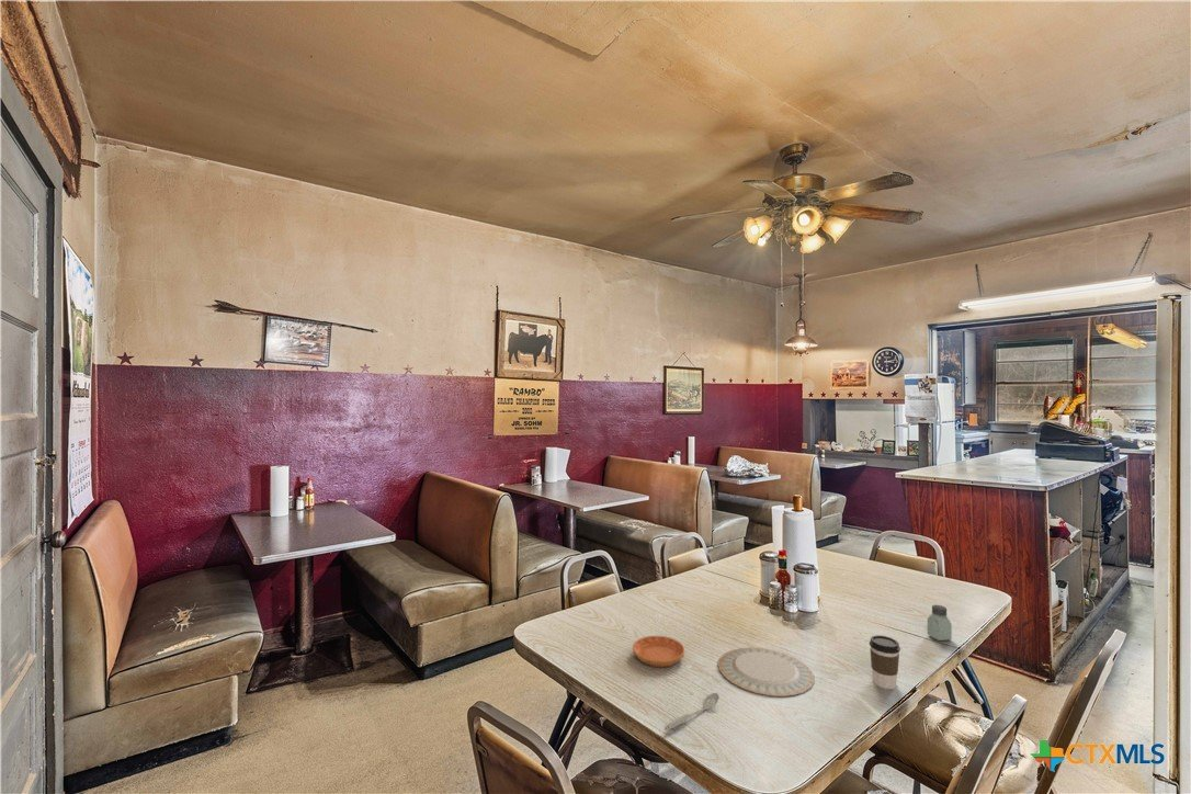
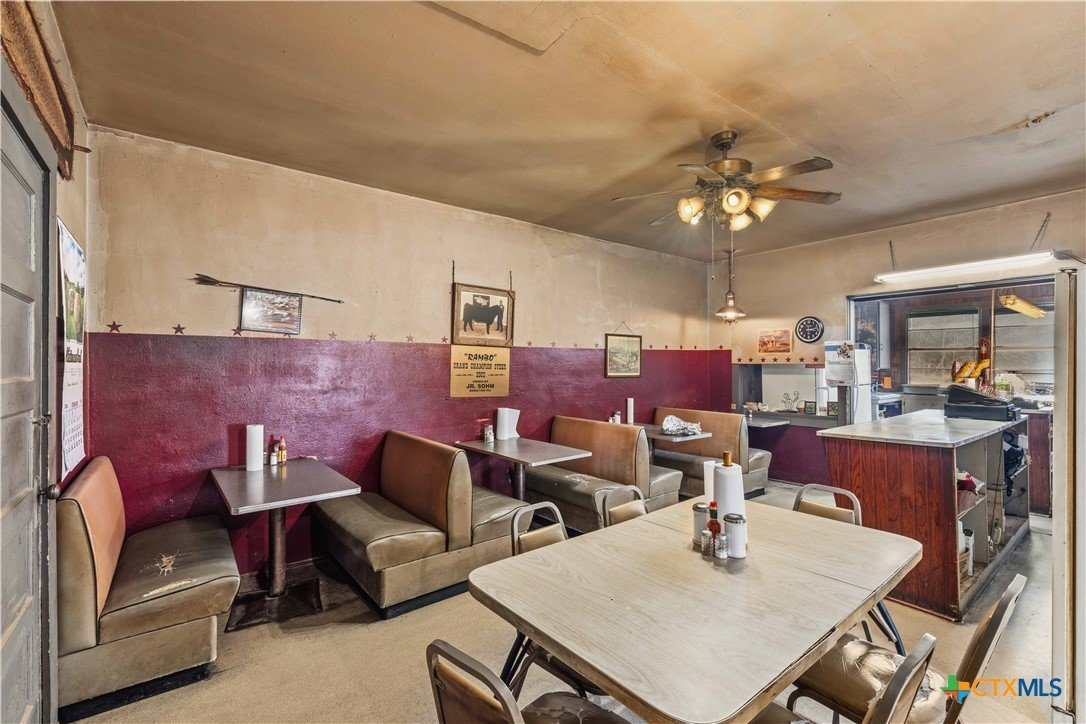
- saucer [632,635,685,668]
- coffee cup [869,634,901,690]
- saltshaker [927,604,953,642]
- chinaware [717,646,816,697]
- spoon [663,692,721,731]
